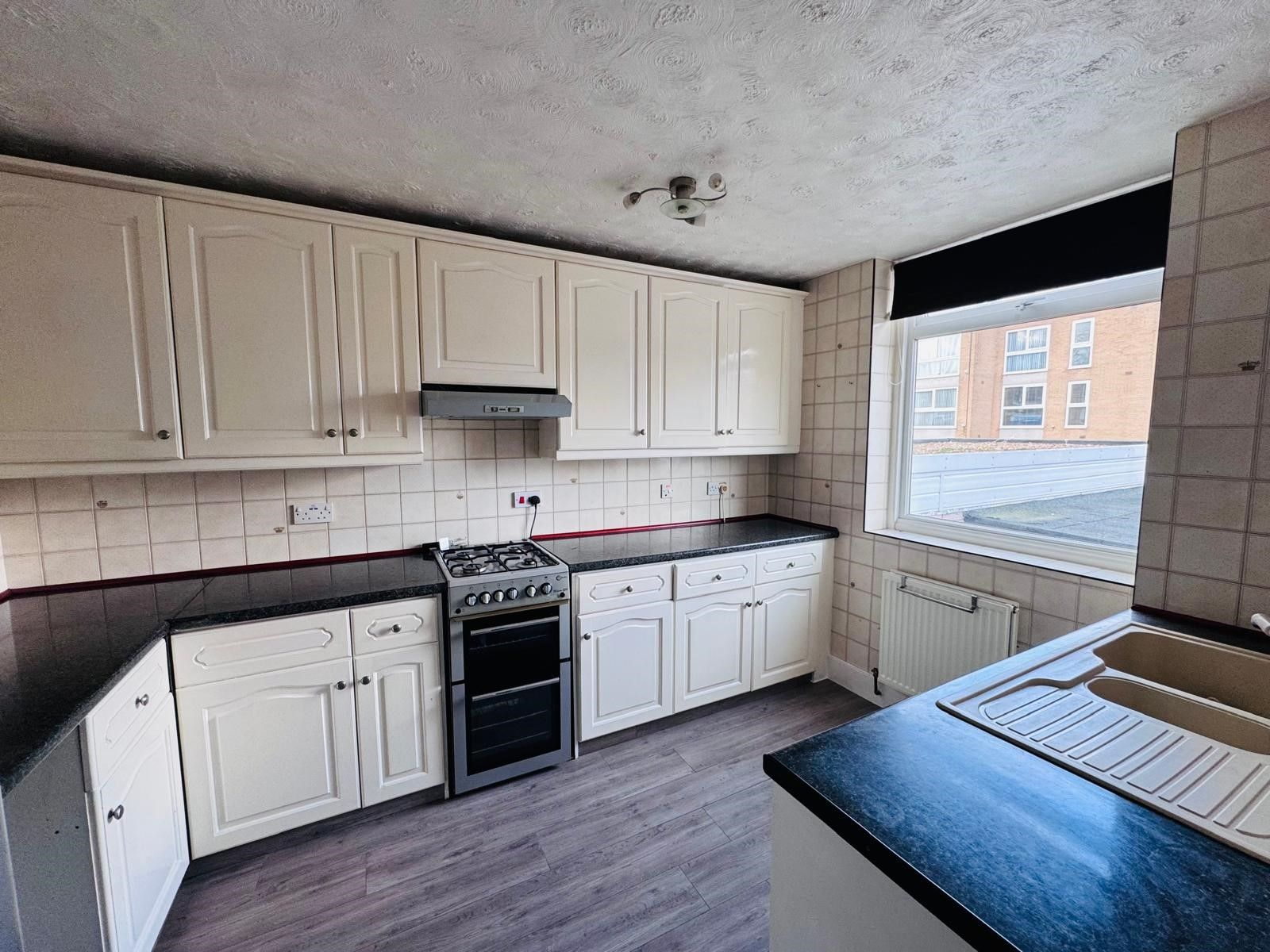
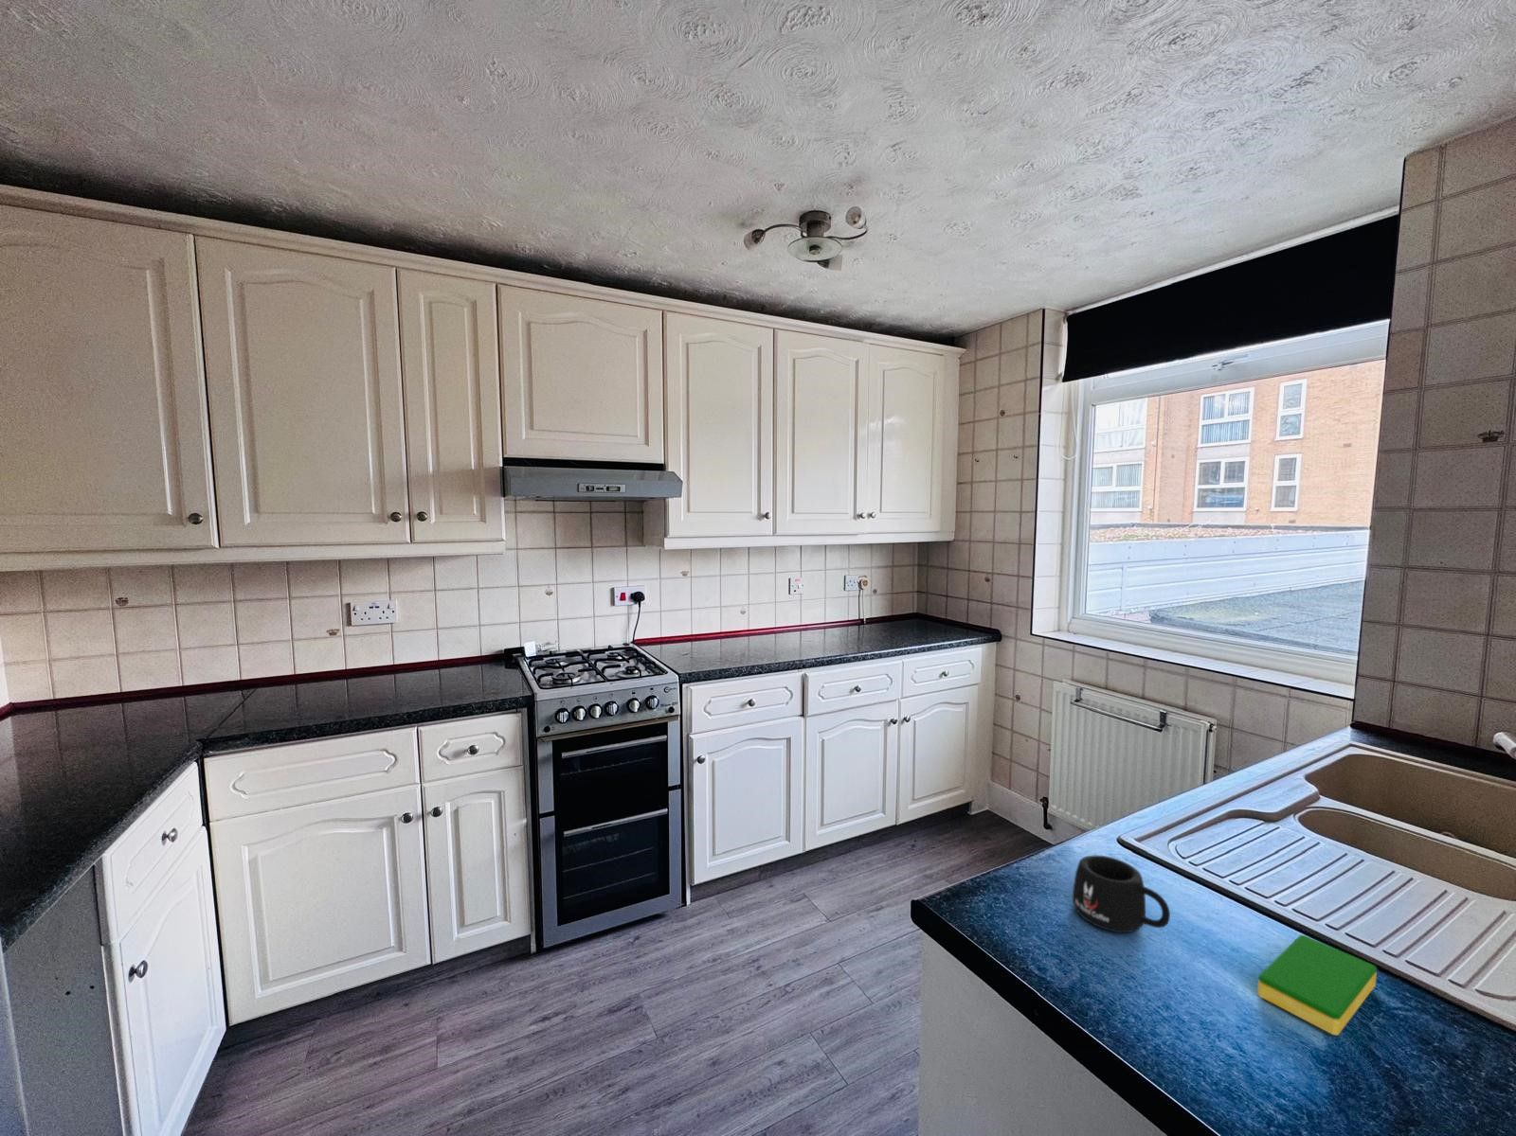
+ mug [1072,854,1171,933]
+ dish sponge [1257,934,1378,1037]
